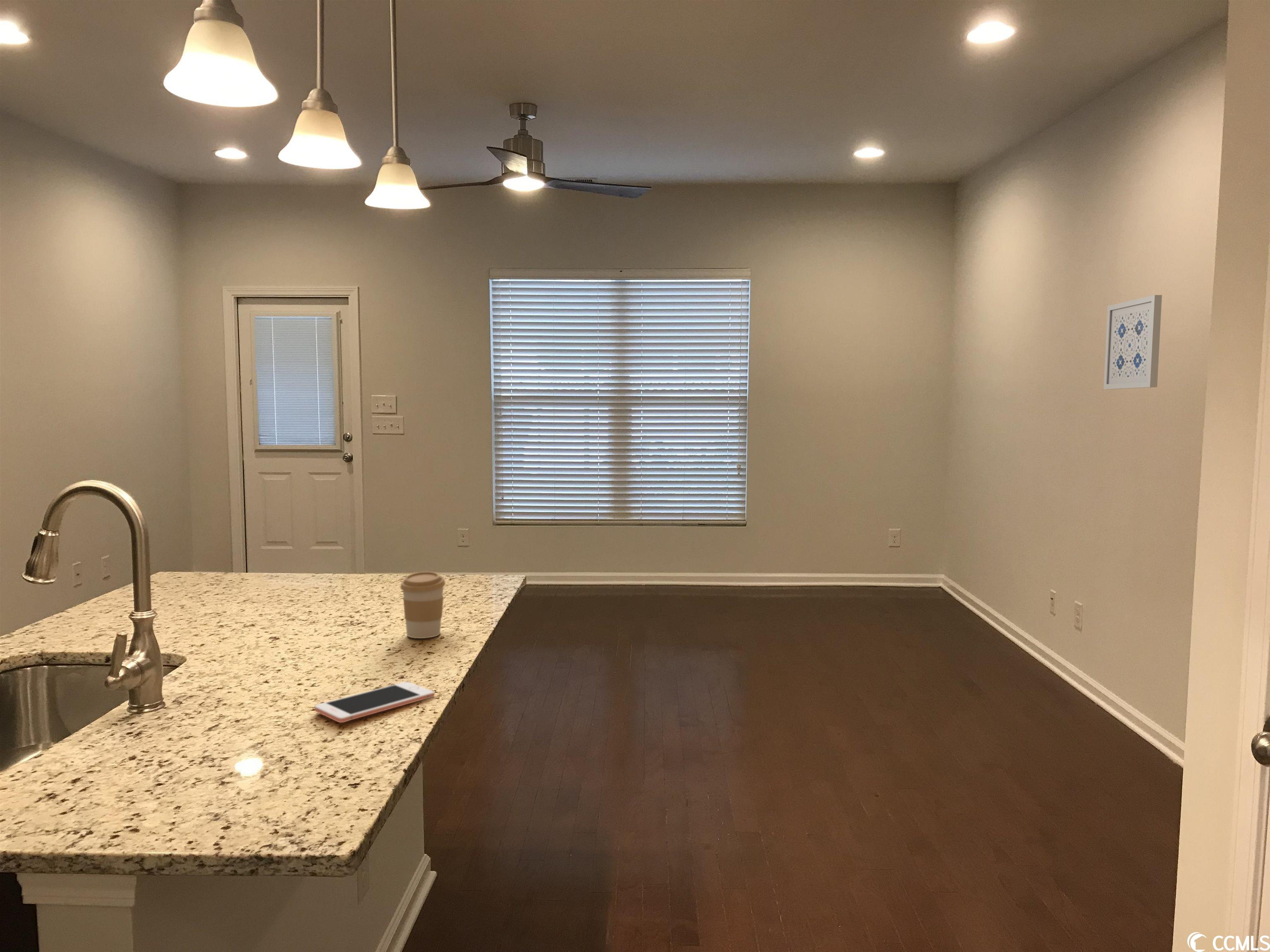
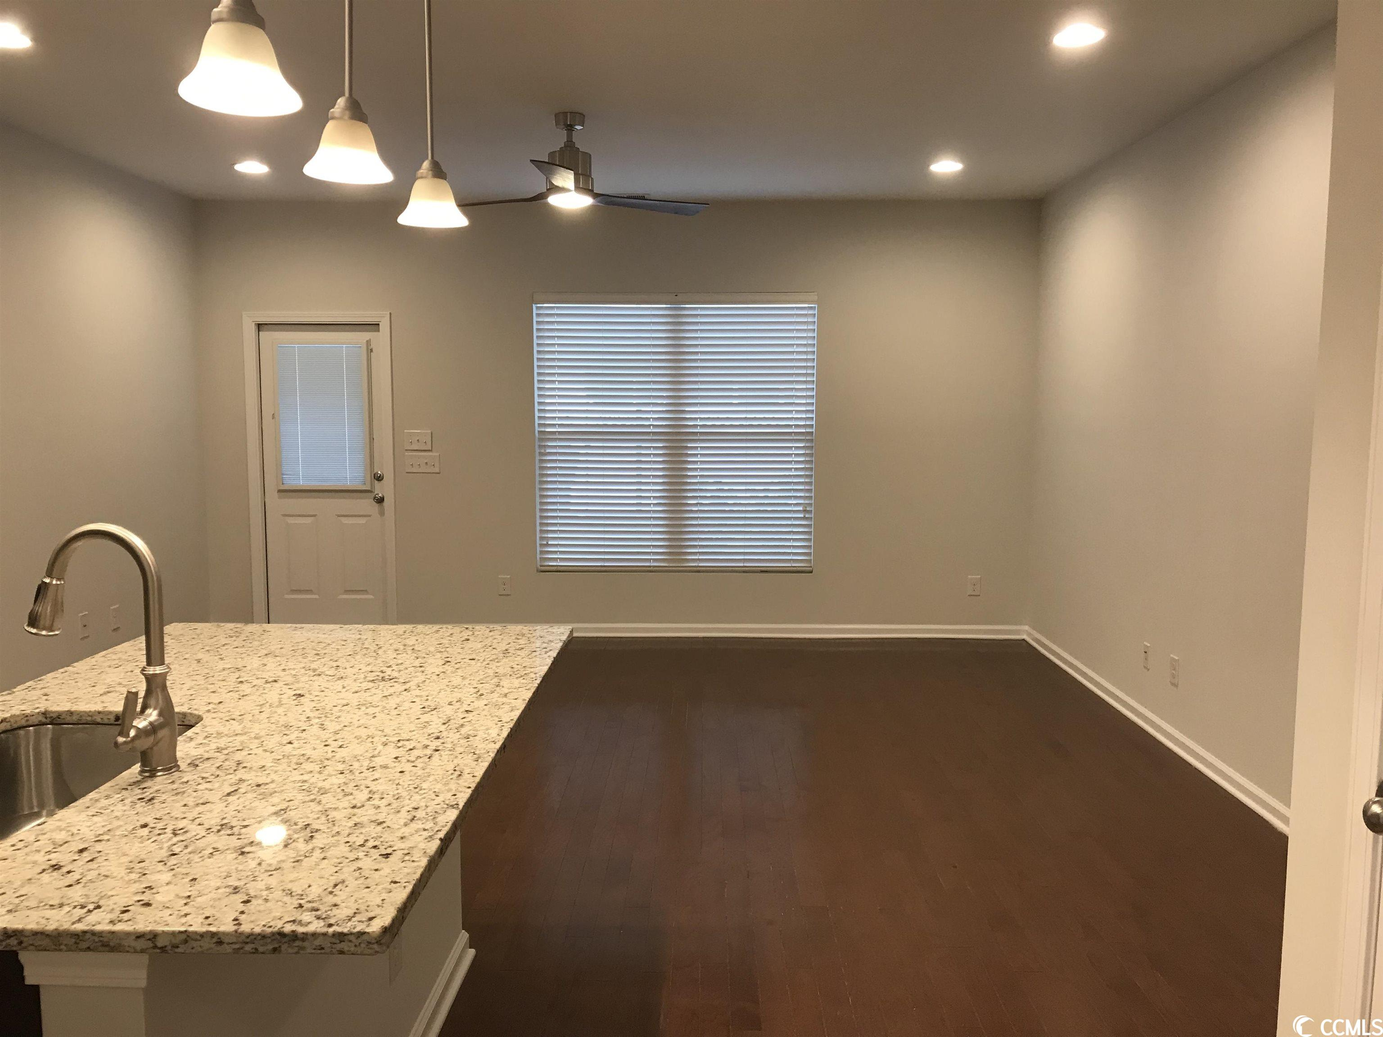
- wall art [1103,295,1163,390]
- coffee cup [400,571,446,639]
- cell phone [314,681,435,723]
